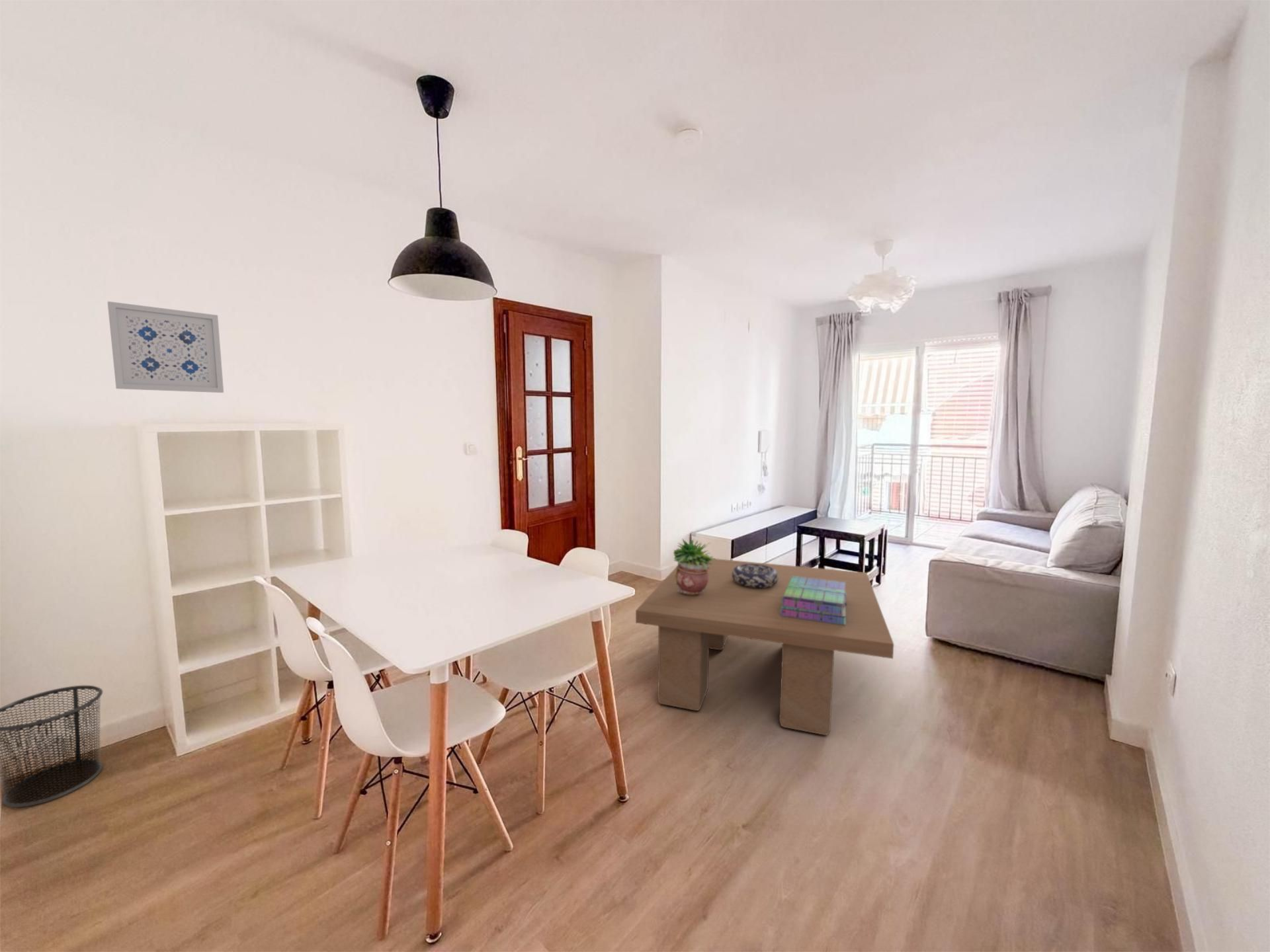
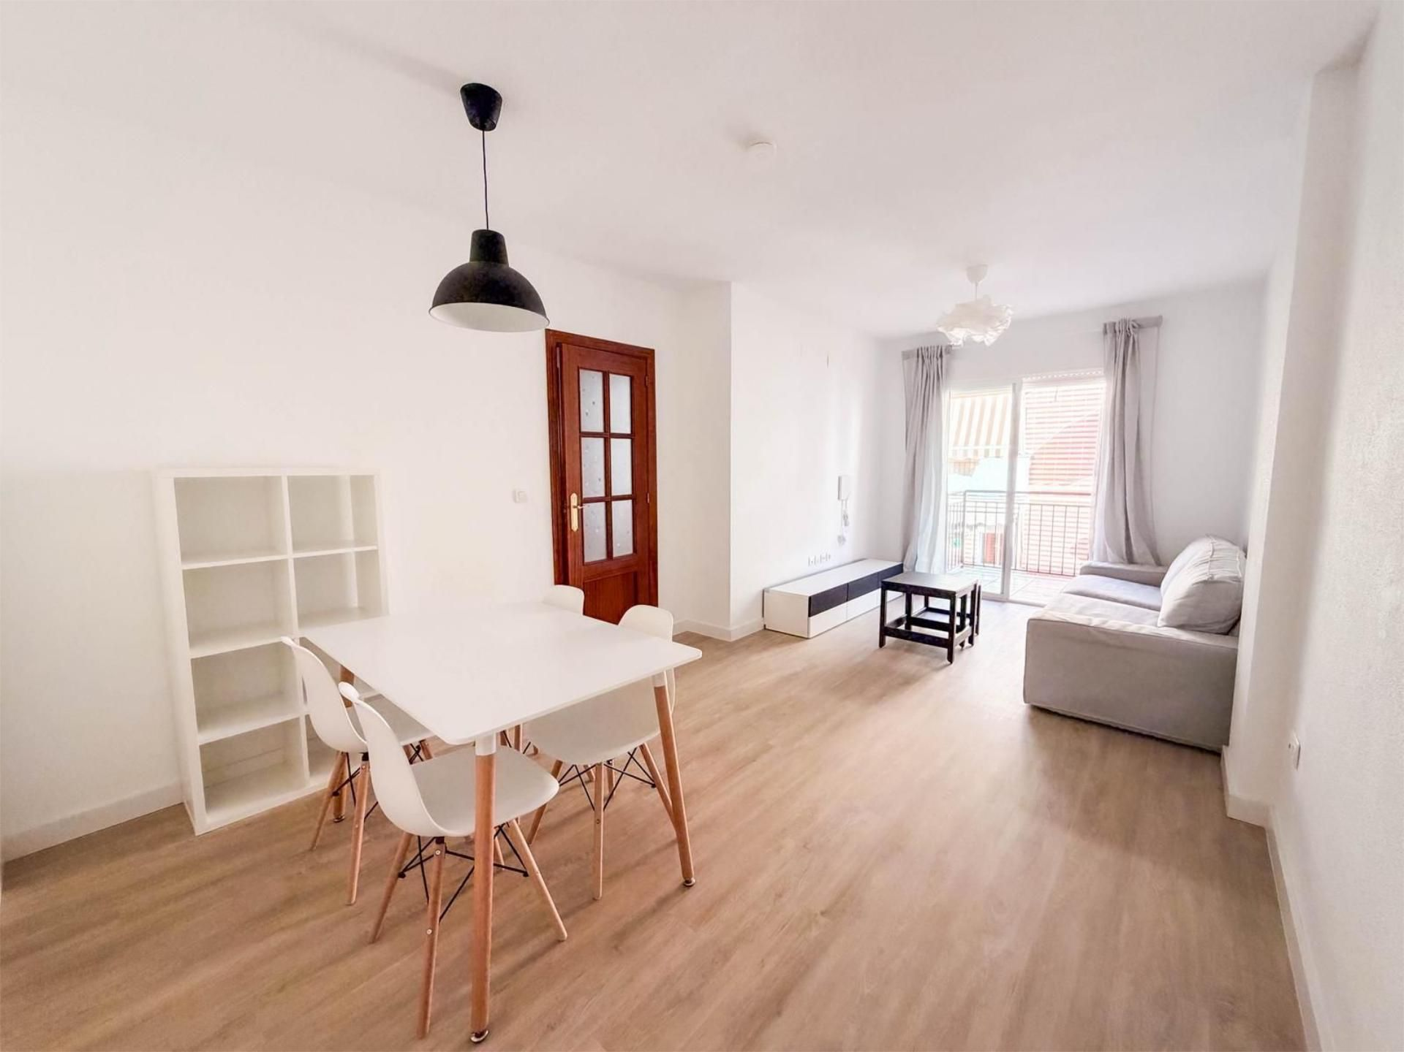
- wall art [107,301,224,393]
- waste bin [0,685,103,808]
- potted plant [673,535,716,596]
- coffee table [635,558,894,736]
- decorative bowl [732,564,779,588]
- stack of books [781,576,847,625]
